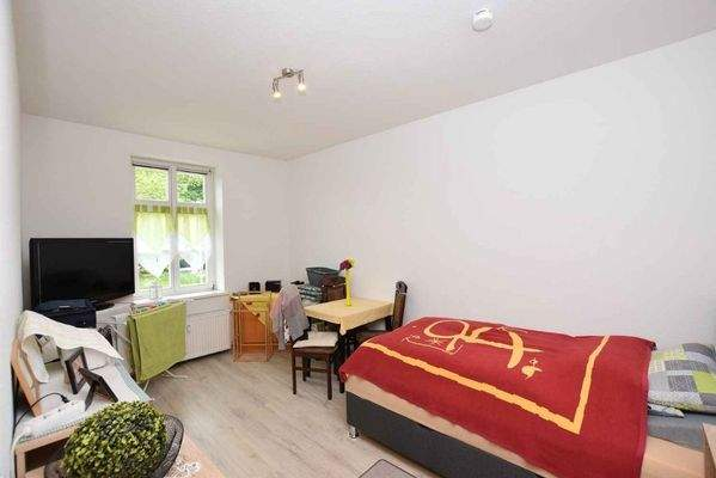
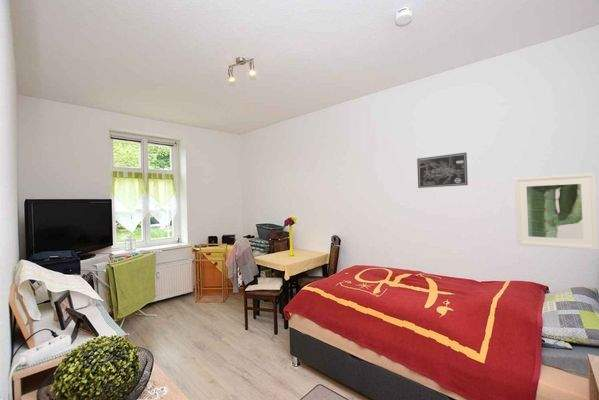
+ wall art [416,152,469,189]
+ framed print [514,172,599,251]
